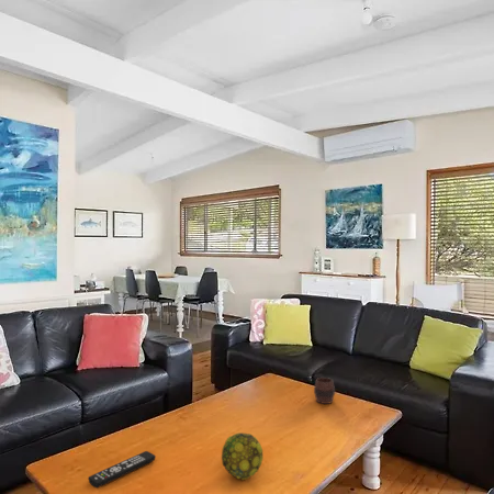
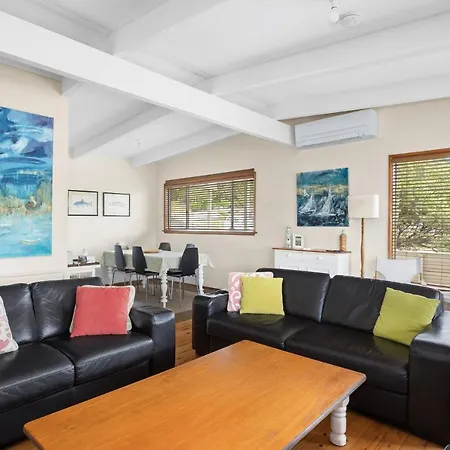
- decorative ball [221,431,265,481]
- cup [313,377,336,405]
- remote control [87,450,157,489]
